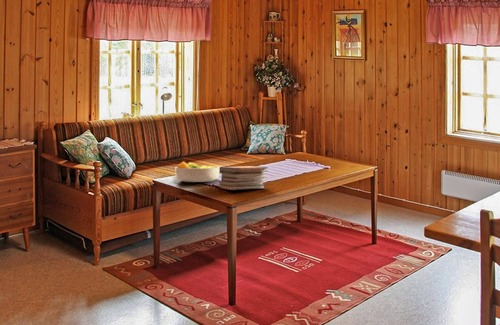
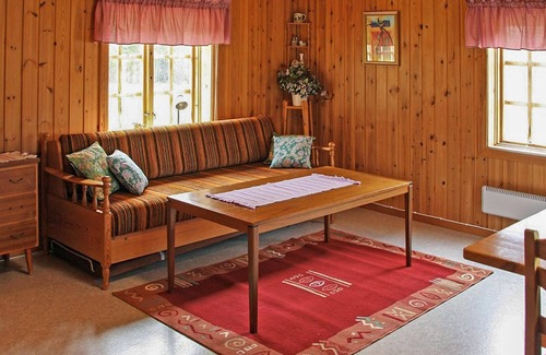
- fruit bowl [174,160,220,183]
- book stack [218,165,269,191]
